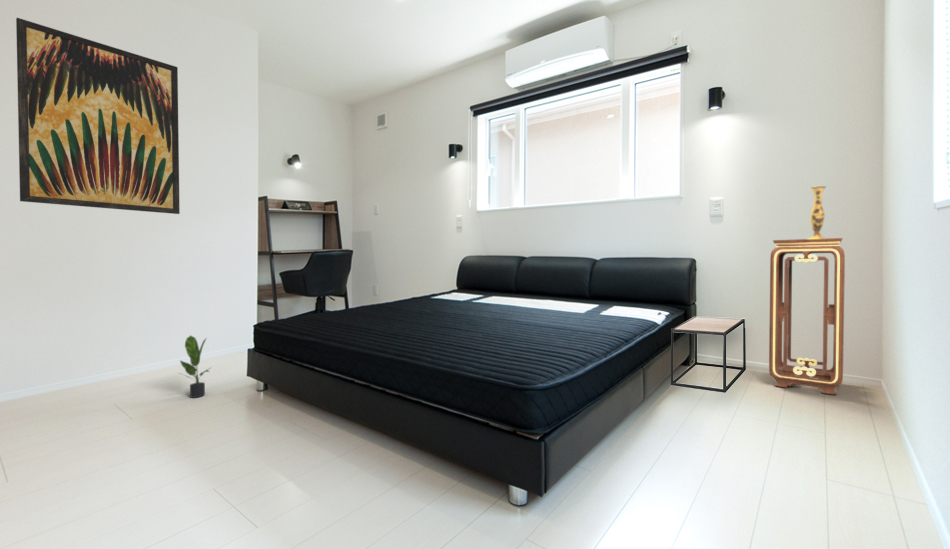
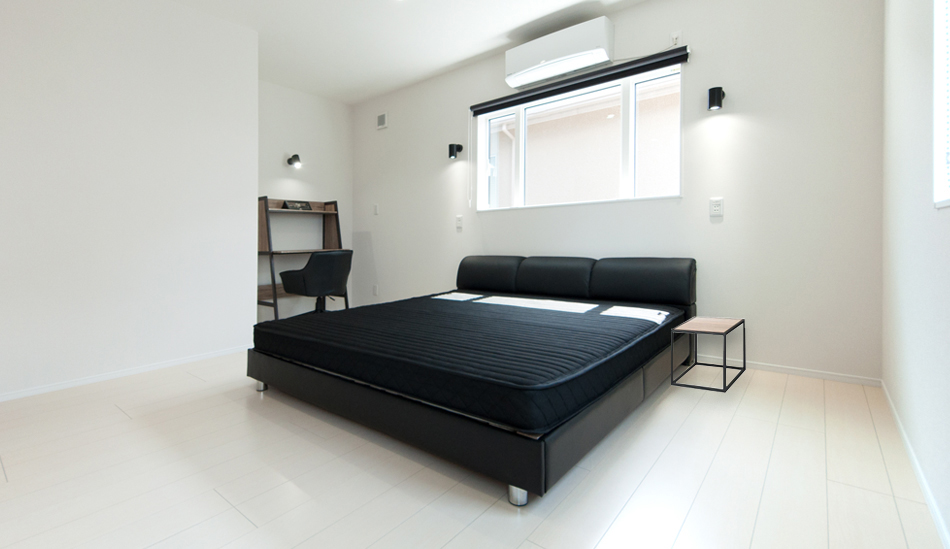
- pedestal table [768,237,846,395]
- potted plant [178,334,213,399]
- wall art [15,17,181,215]
- vase [806,185,828,239]
